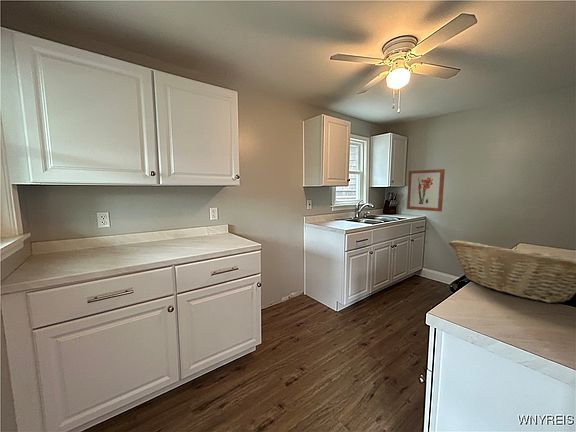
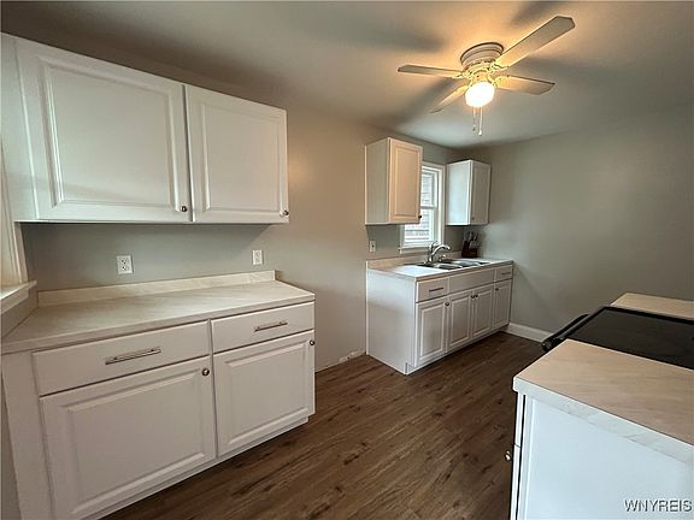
- wall art [406,168,446,212]
- fruit basket [448,240,576,304]
